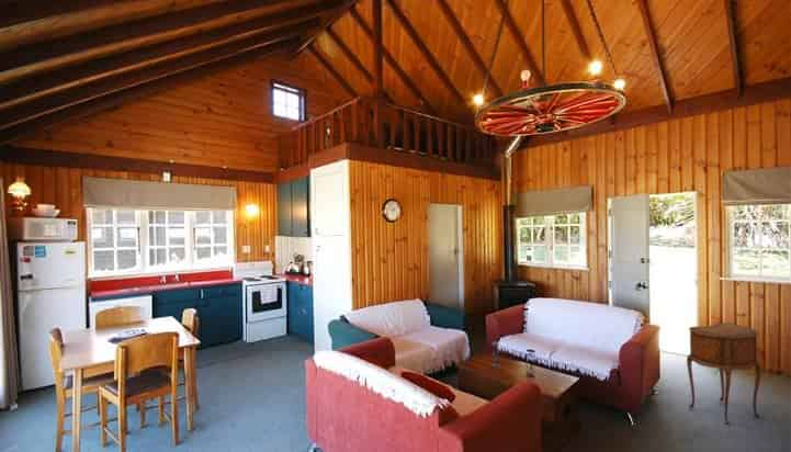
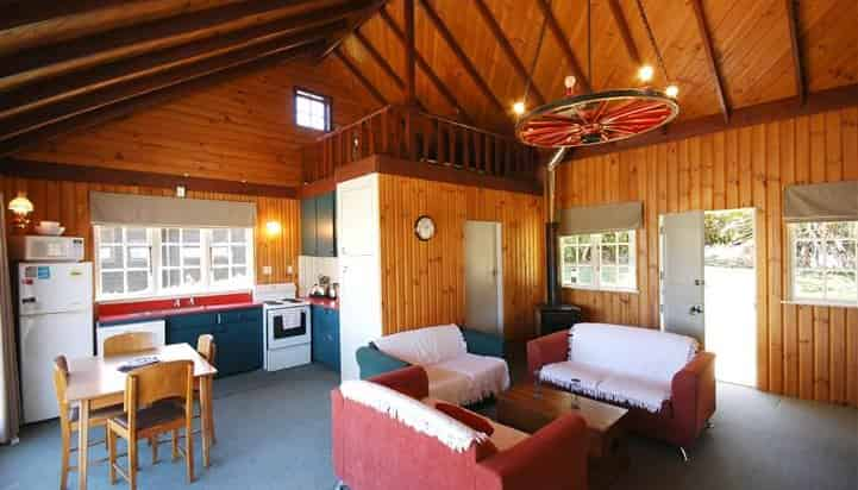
- side table [686,321,762,426]
